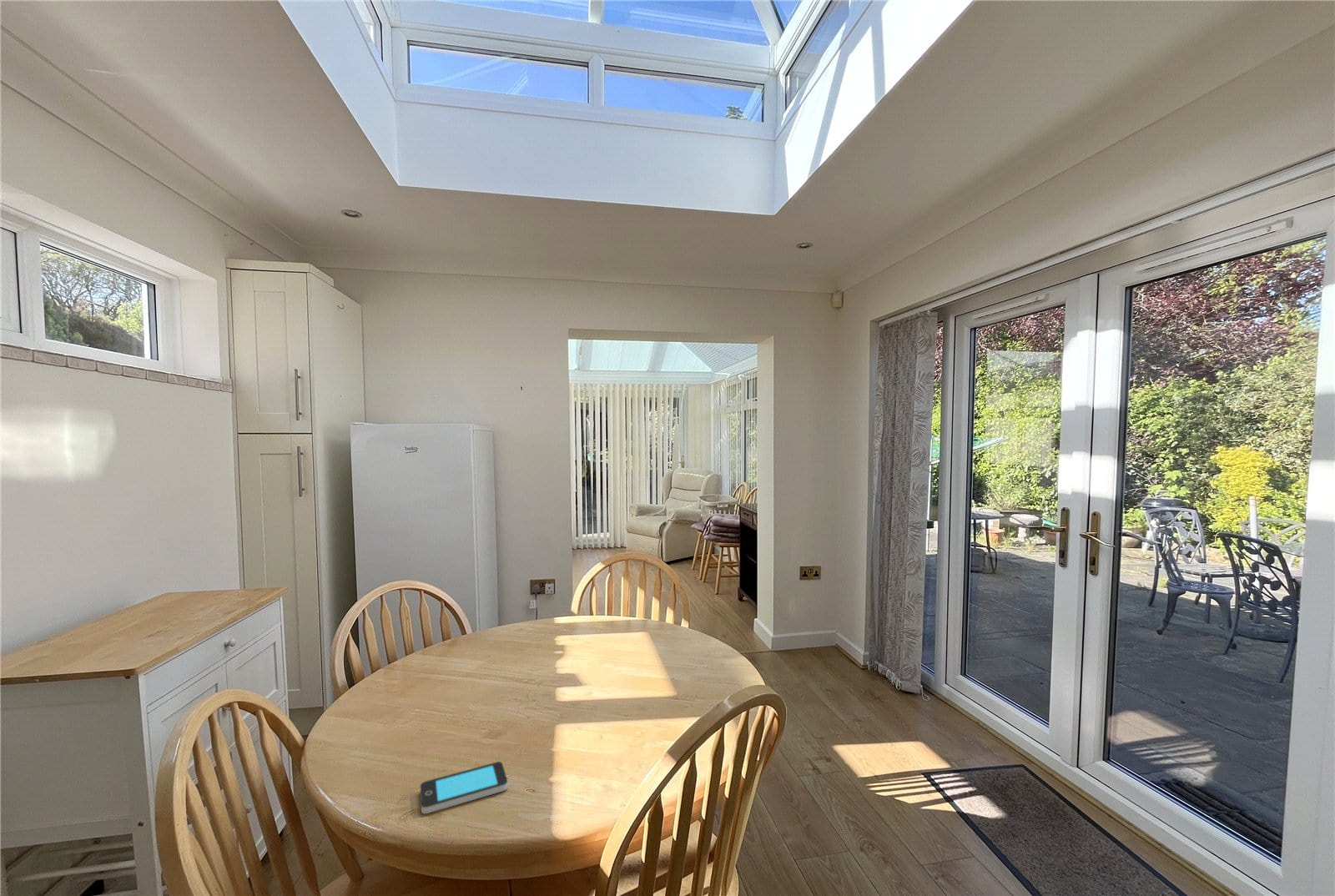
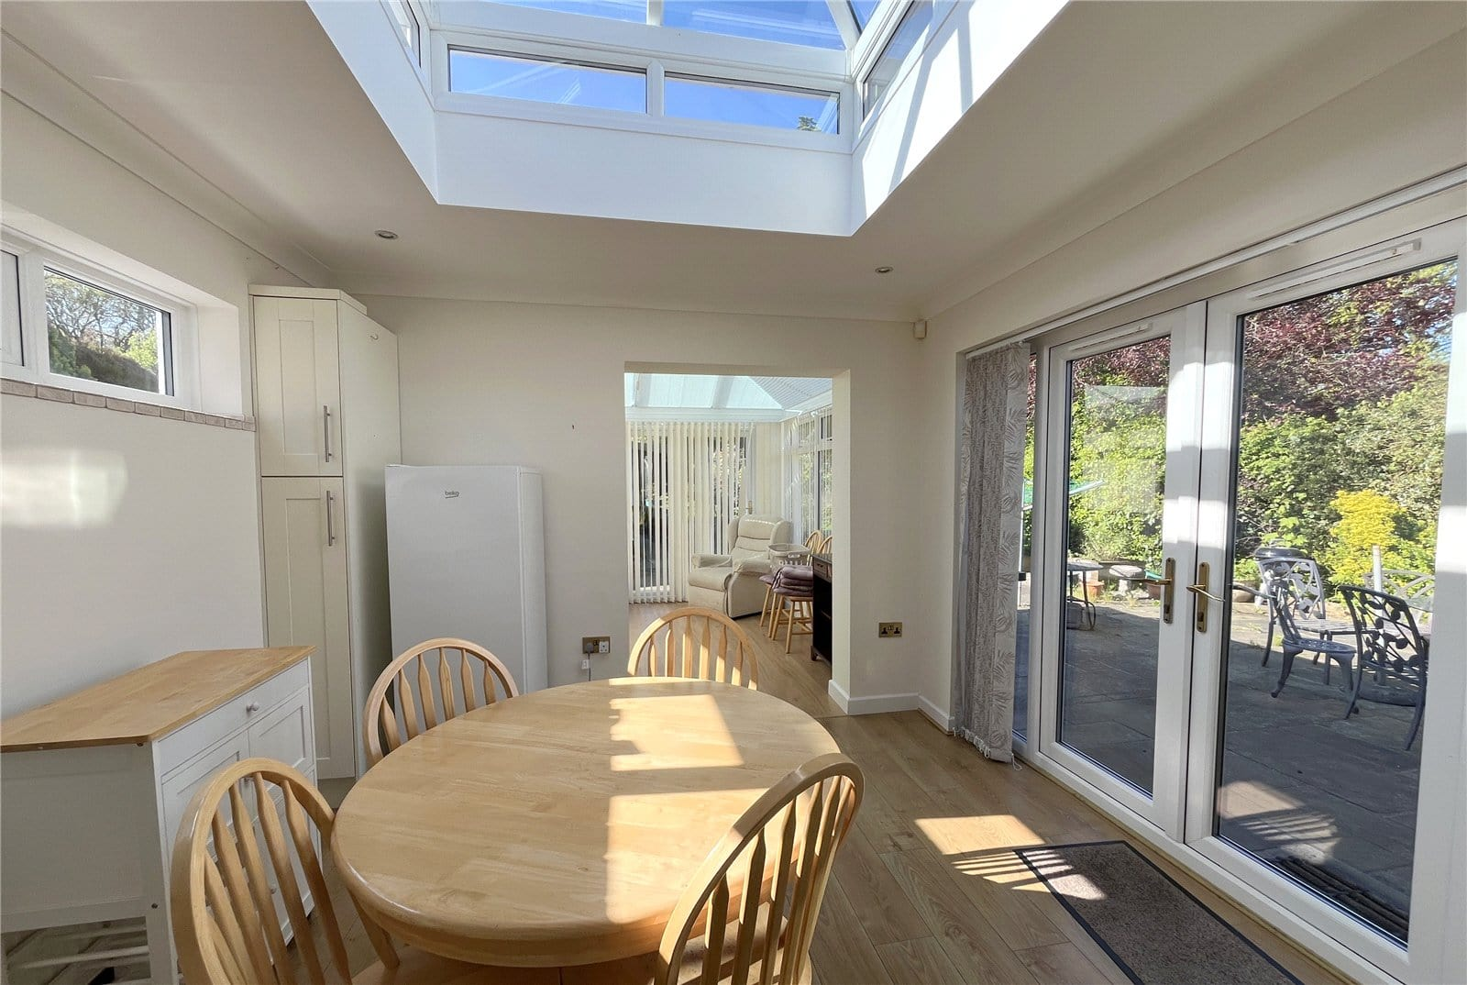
- smartphone [420,761,508,815]
